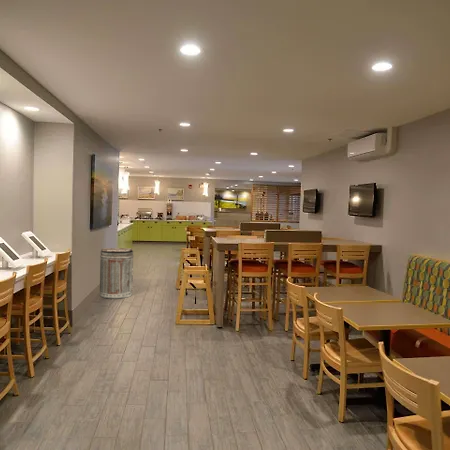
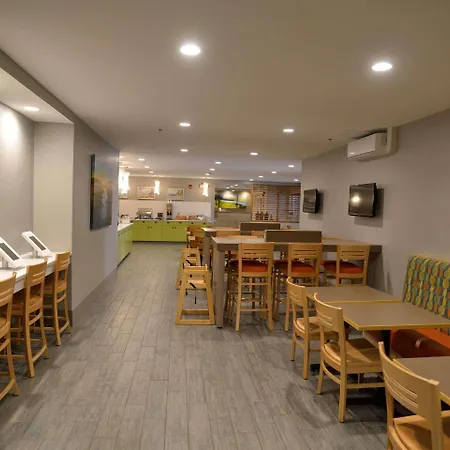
- trash can lid [99,247,135,300]
